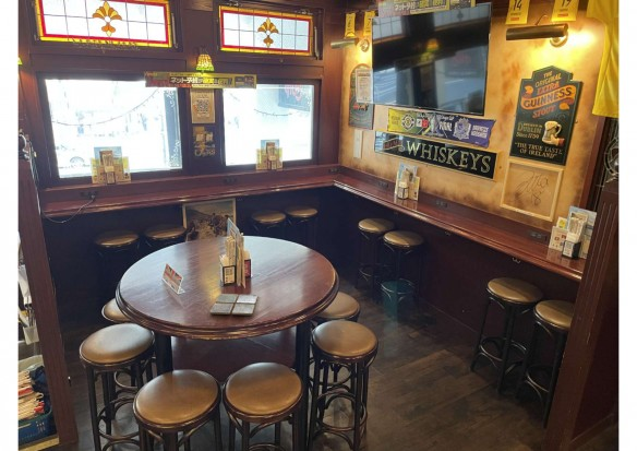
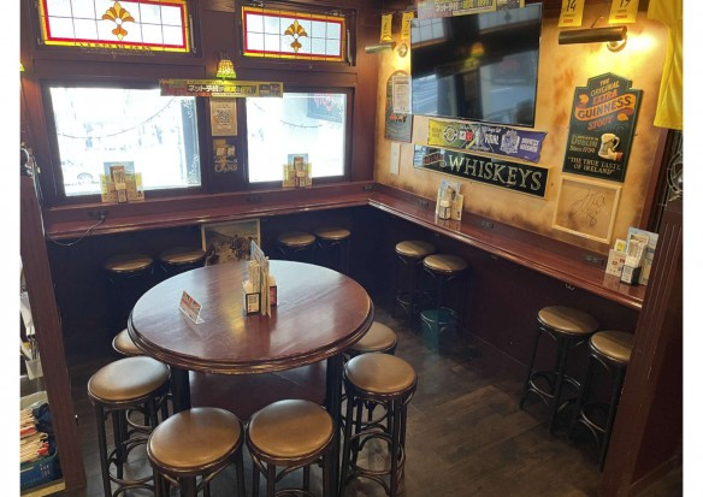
- drink coaster [208,293,259,317]
